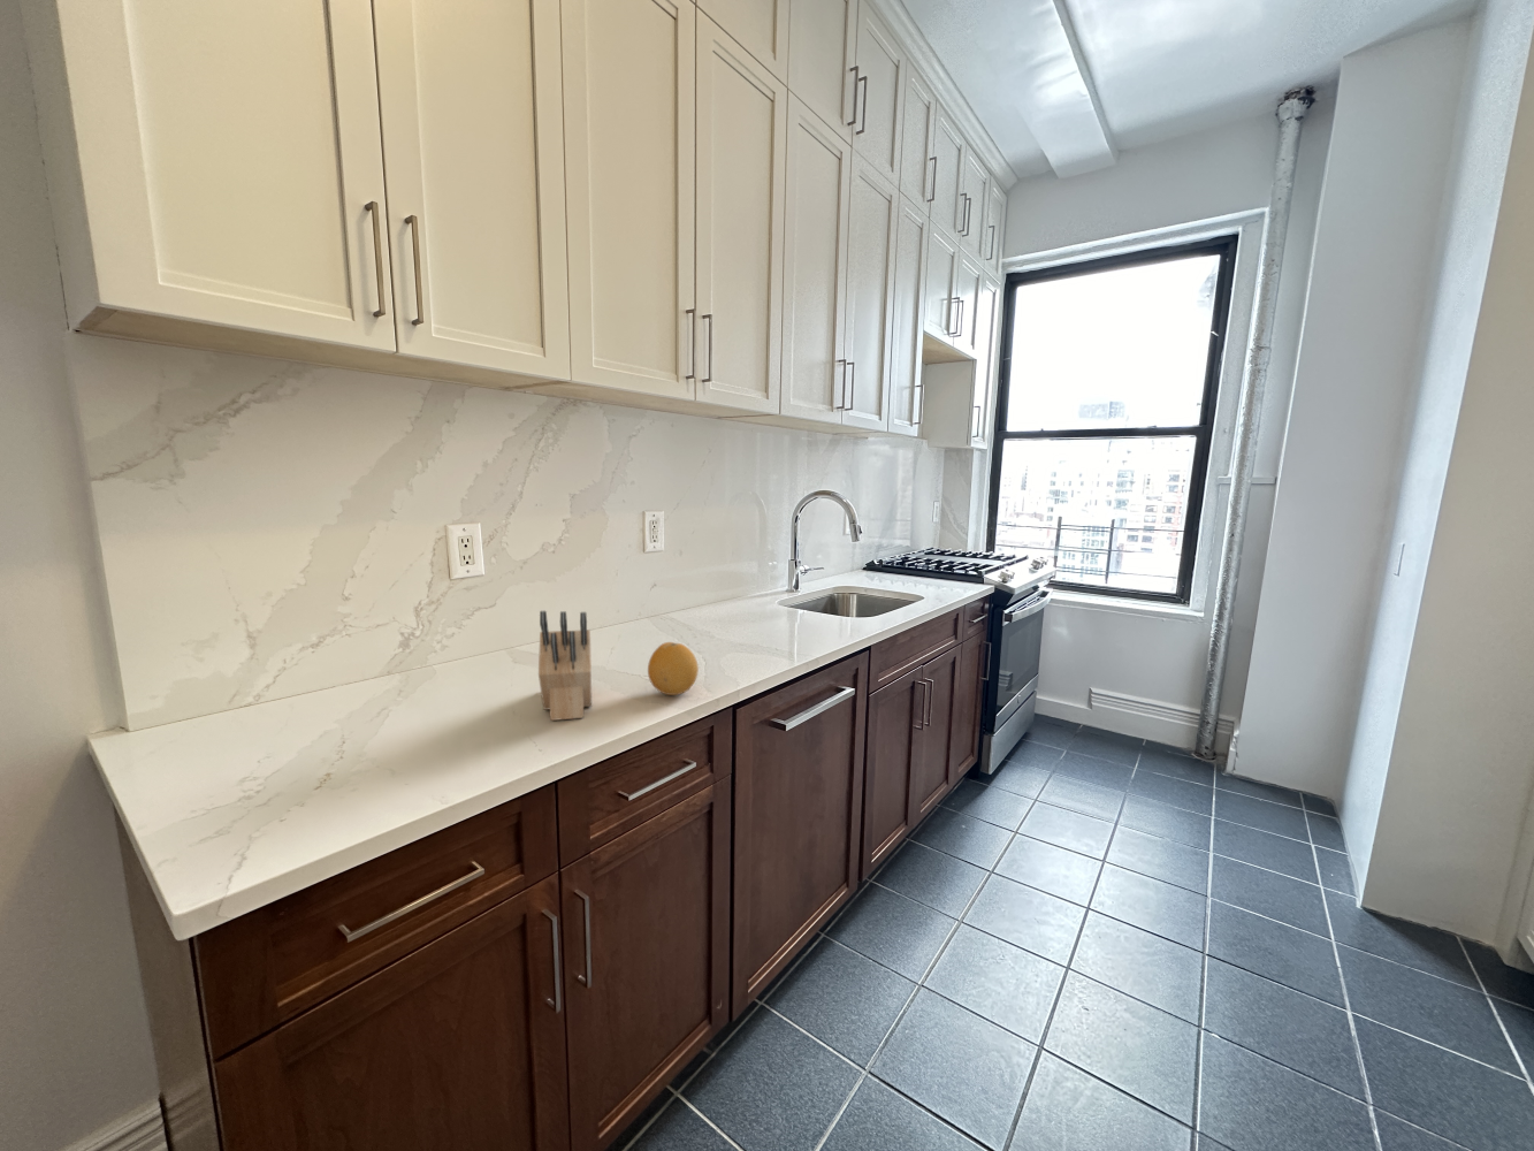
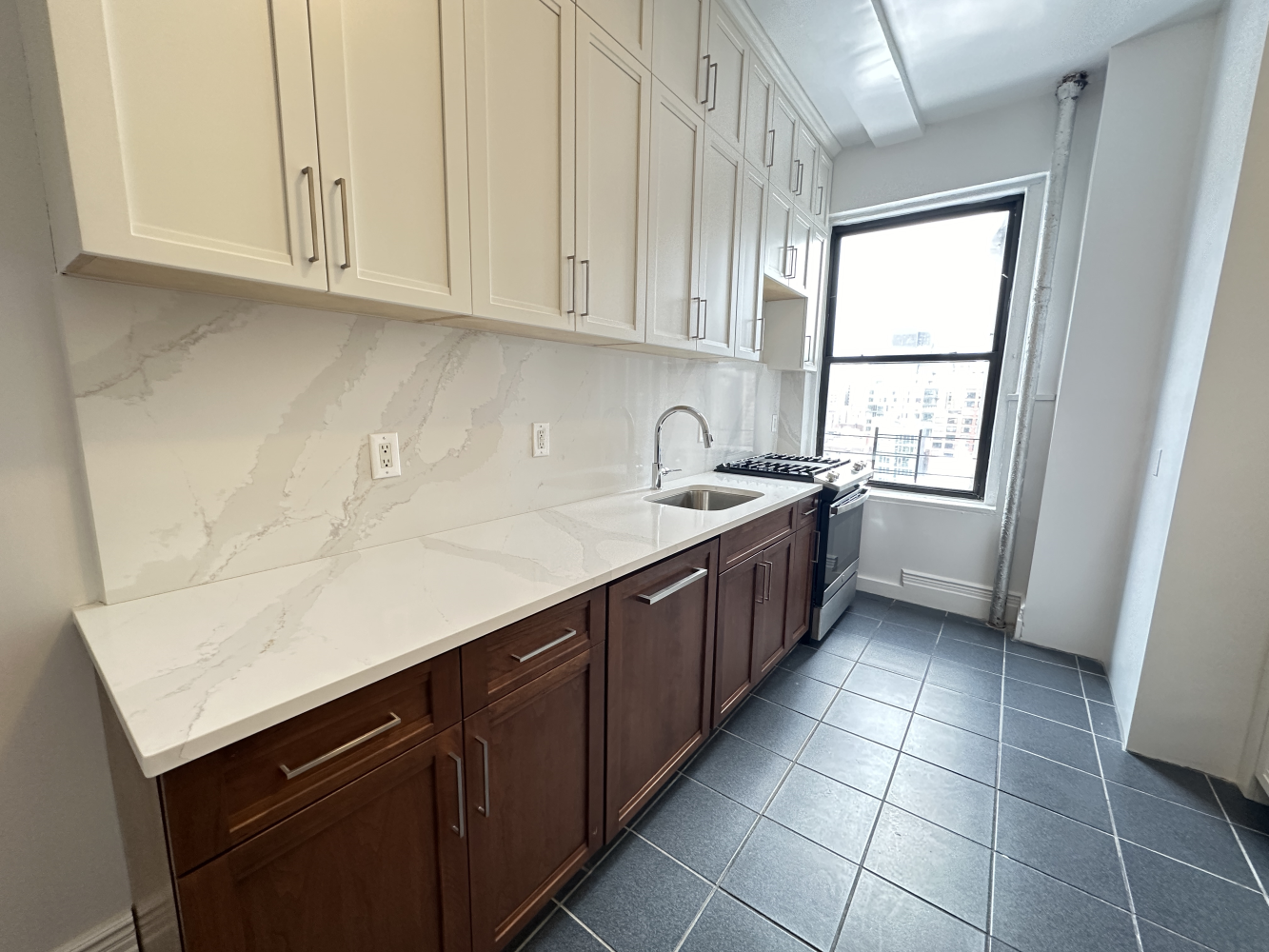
- fruit [647,641,700,696]
- knife block [538,611,592,722]
